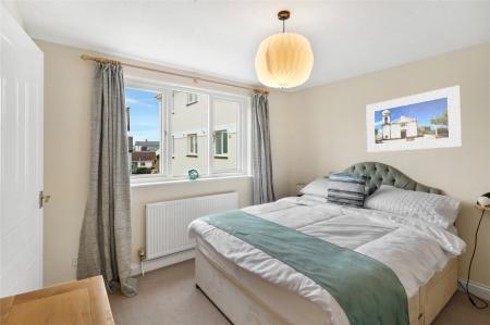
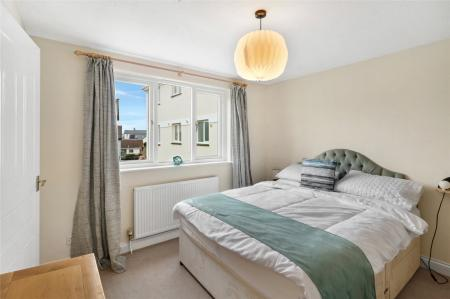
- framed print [365,85,463,153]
